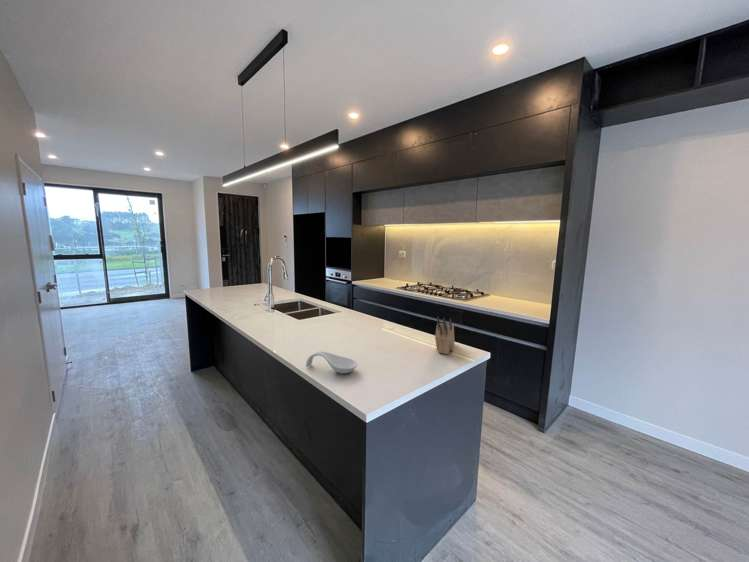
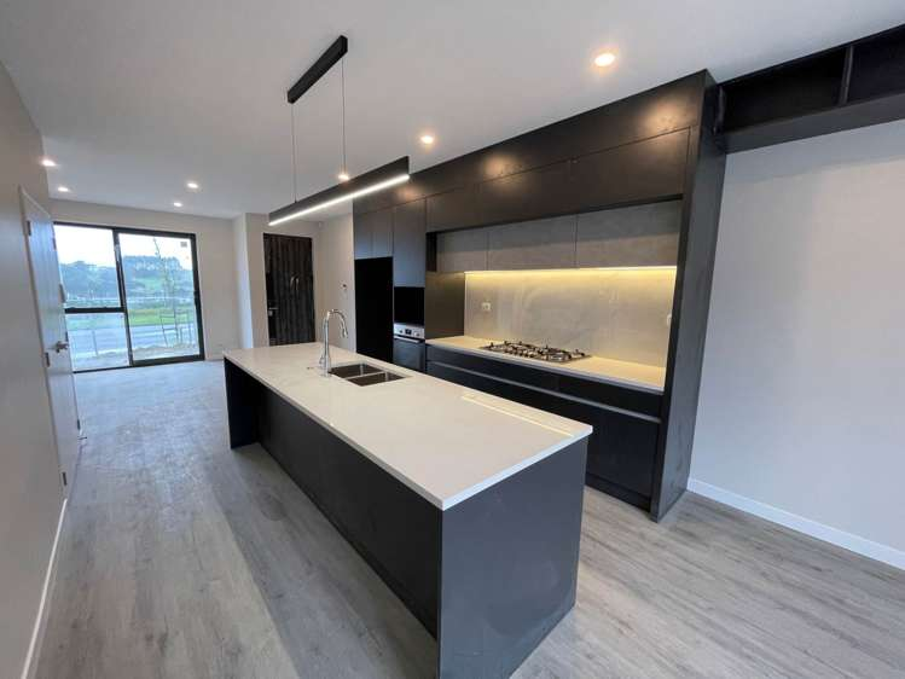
- spoon rest [305,351,358,375]
- knife block [434,316,456,355]
